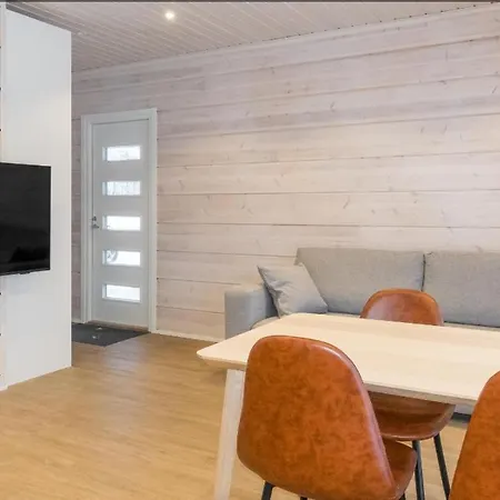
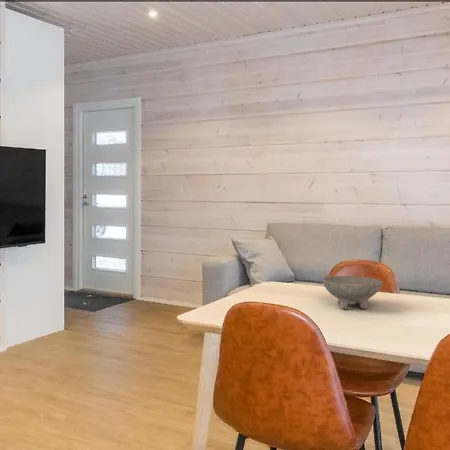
+ bowl [322,275,384,310]
